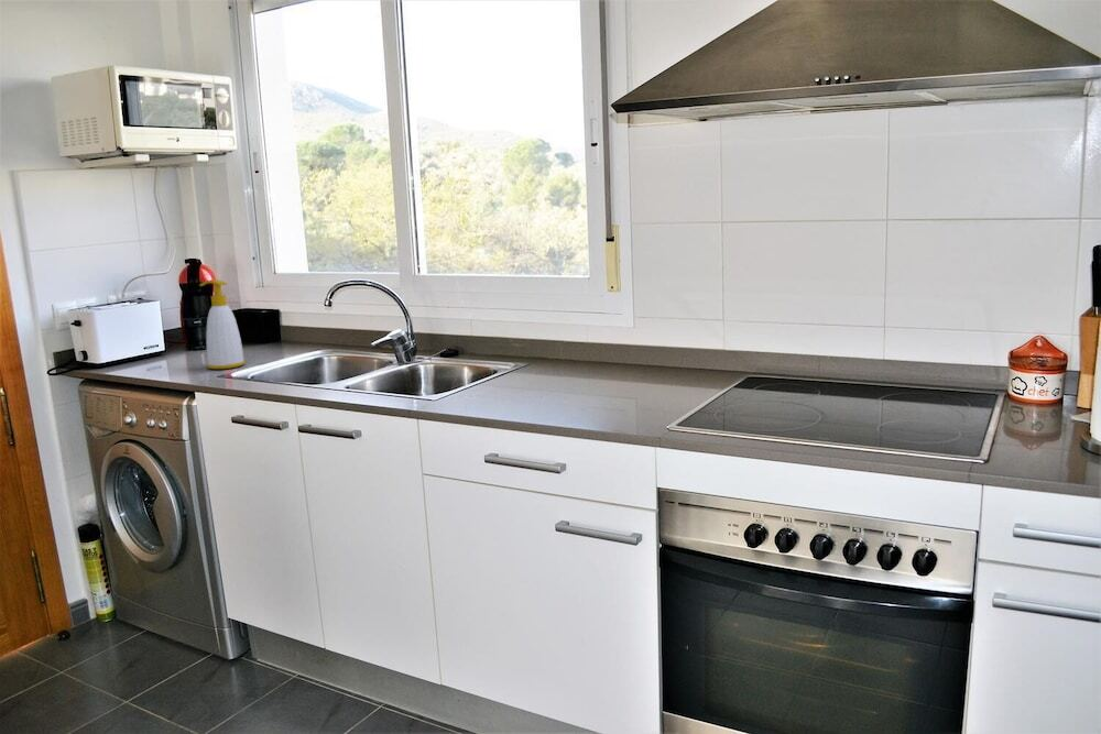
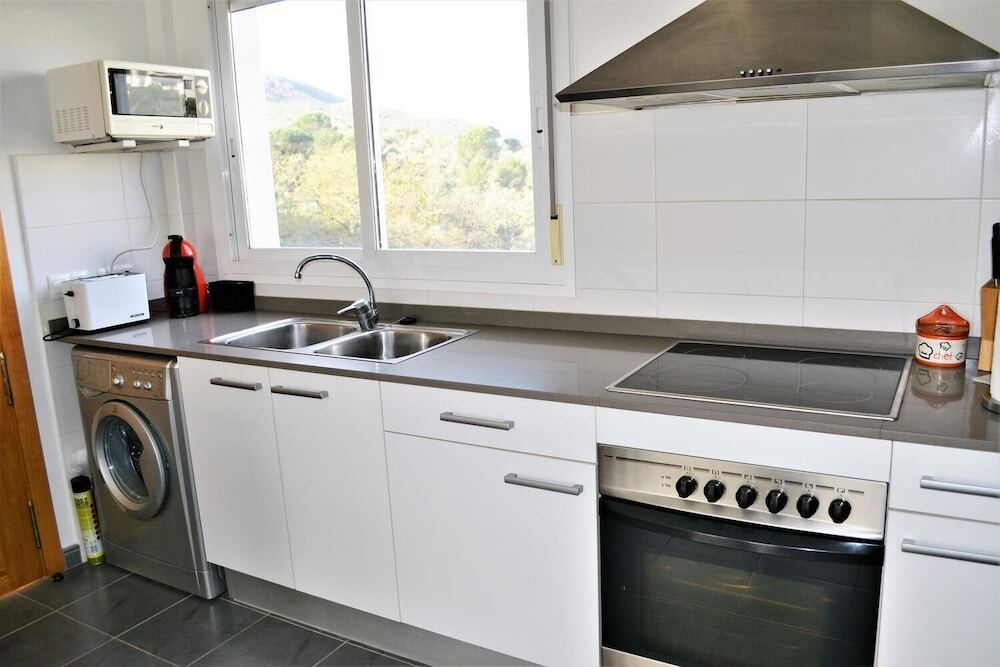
- soap bottle [199,280,247,370]
